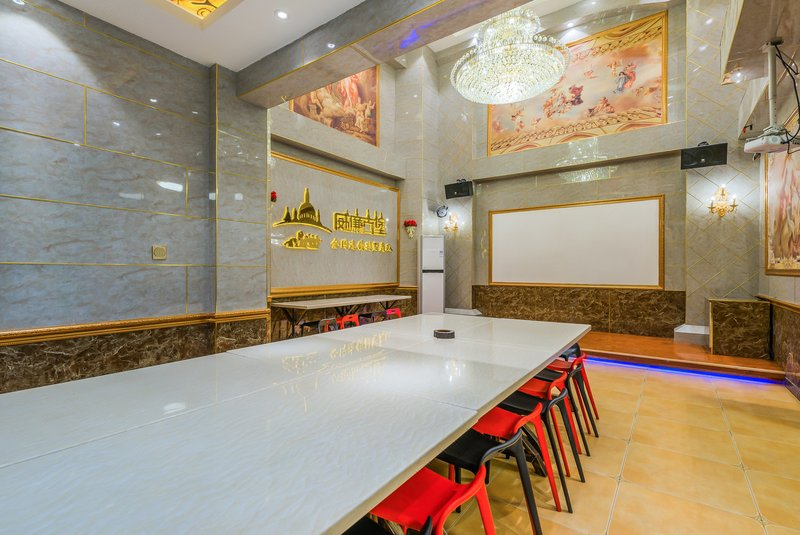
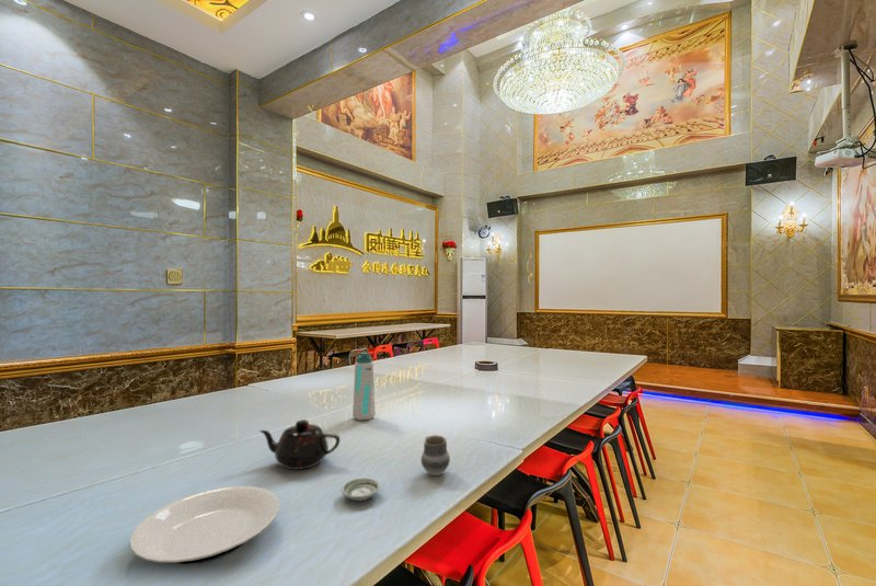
+ cup [419,434,451,476]
+ teapot [258,418,342,471]
+ water bottle [351,352,377,422]
+ plate [129,485,280,565]
+ saucer [341,476,381,502]
